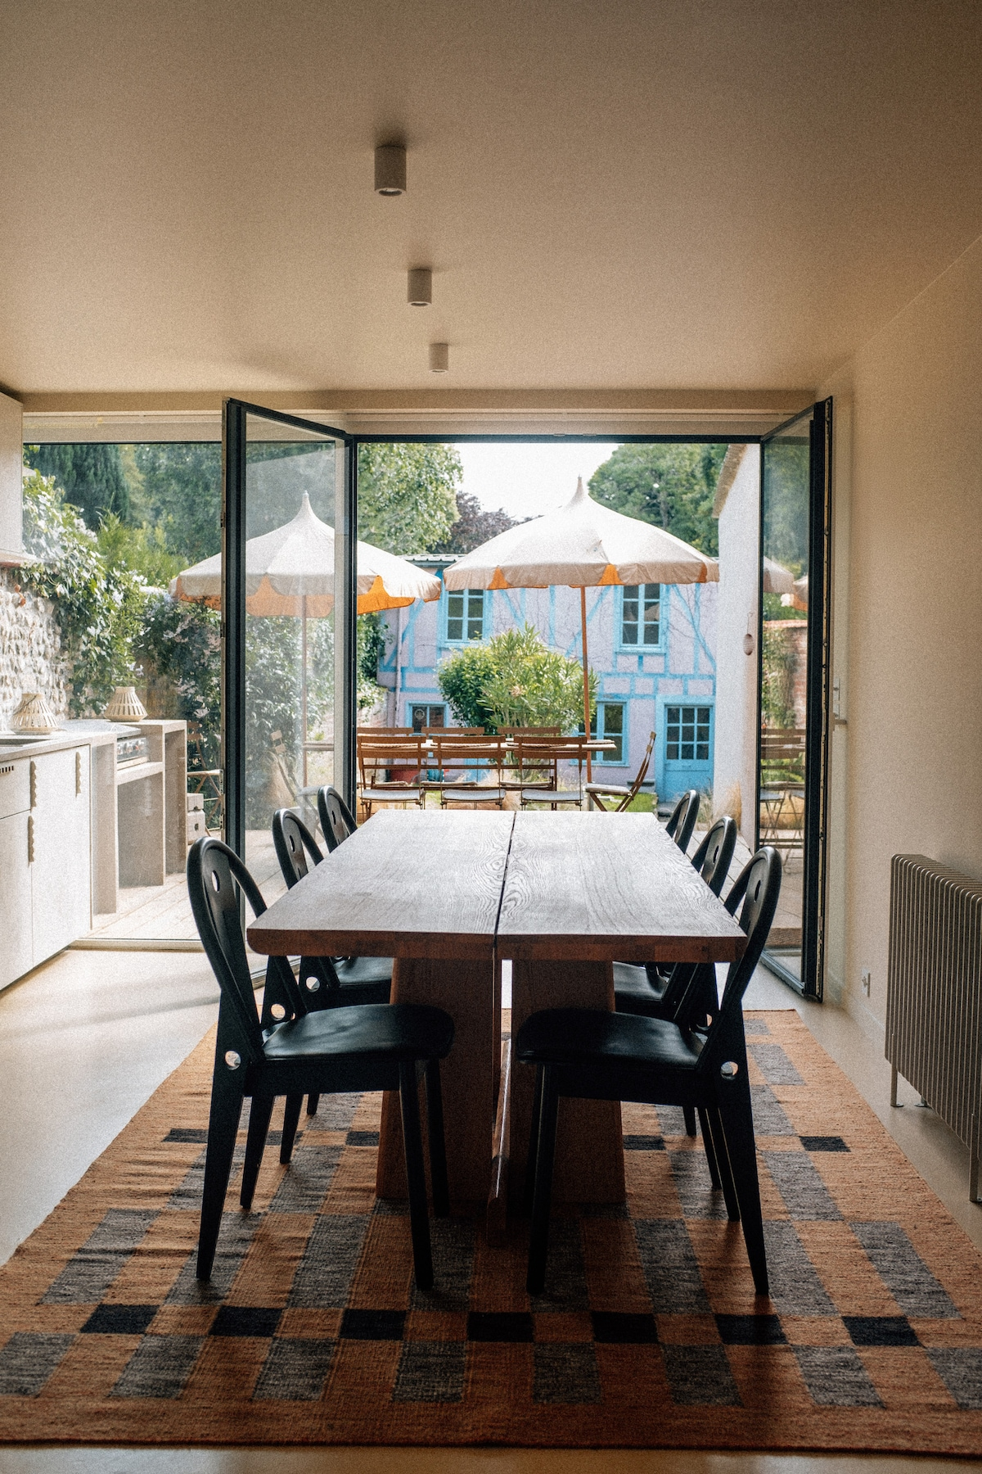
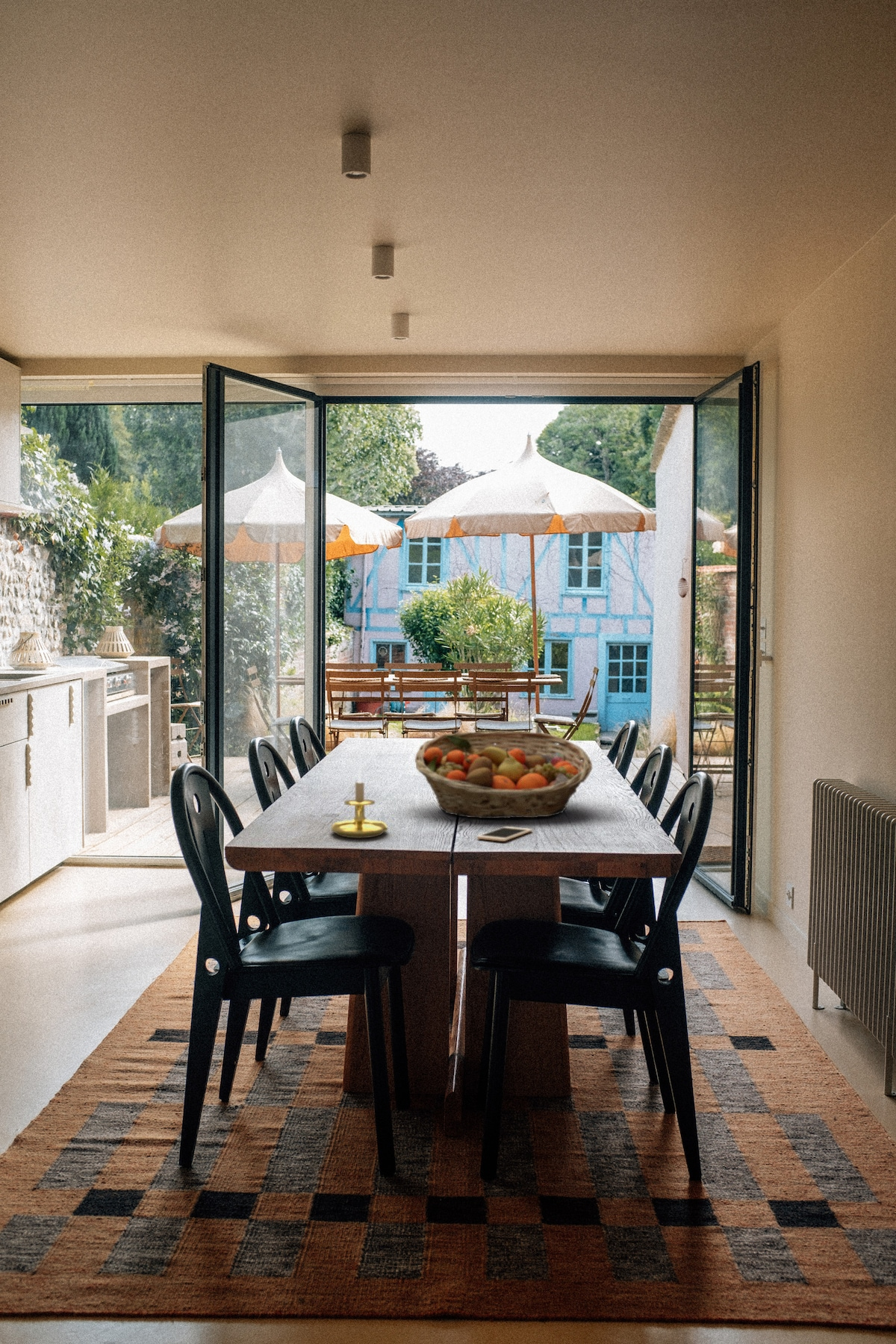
+ candle holder [331,764,389,839]
+ fruit basket [414,730,593,819]
+ cell phone [476,826,533,842]
